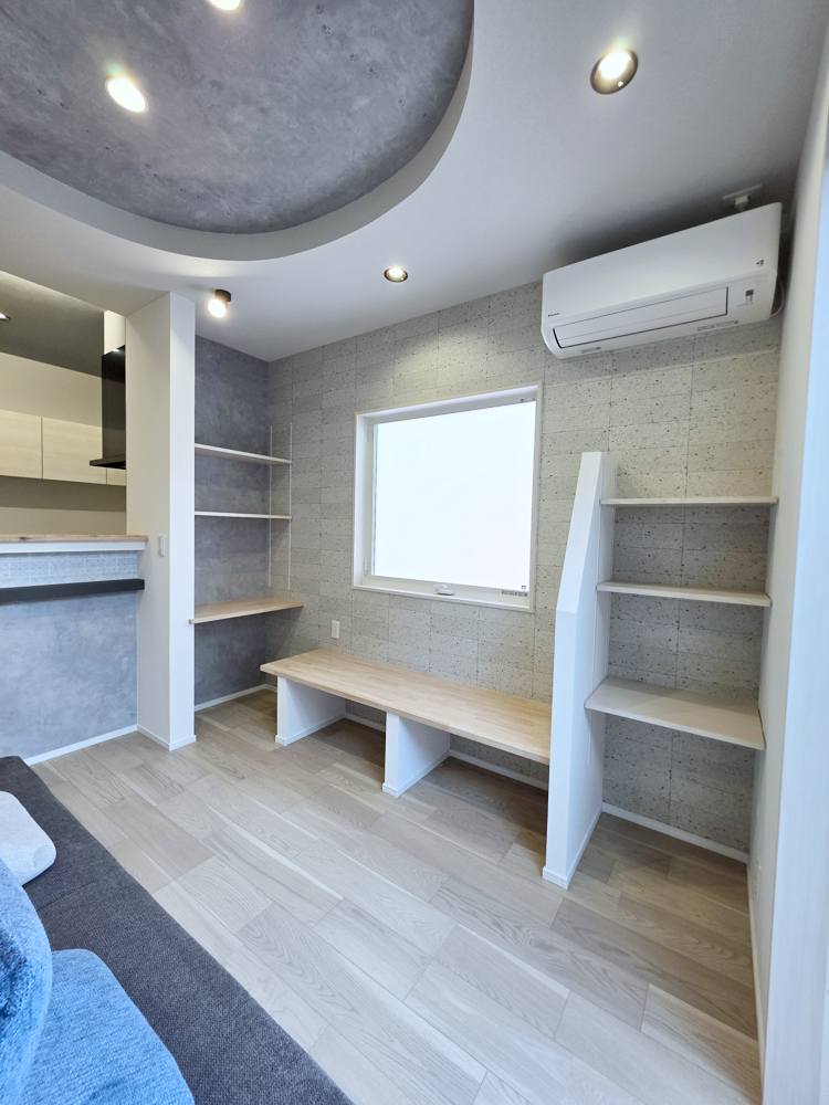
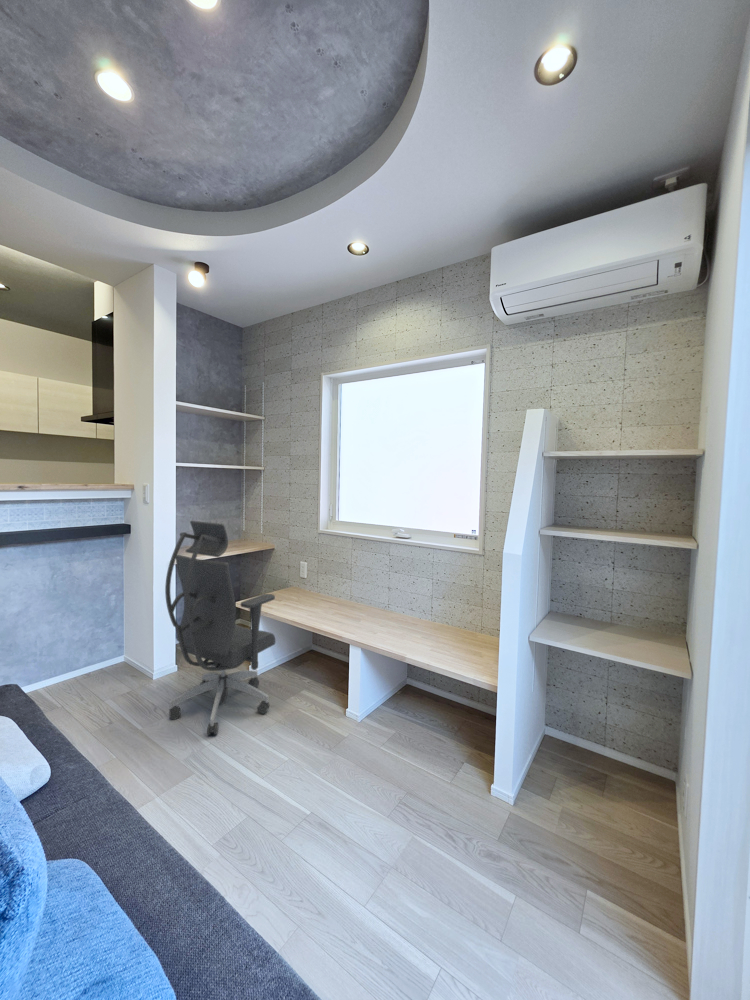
+ office chair [164,520,276,736]
